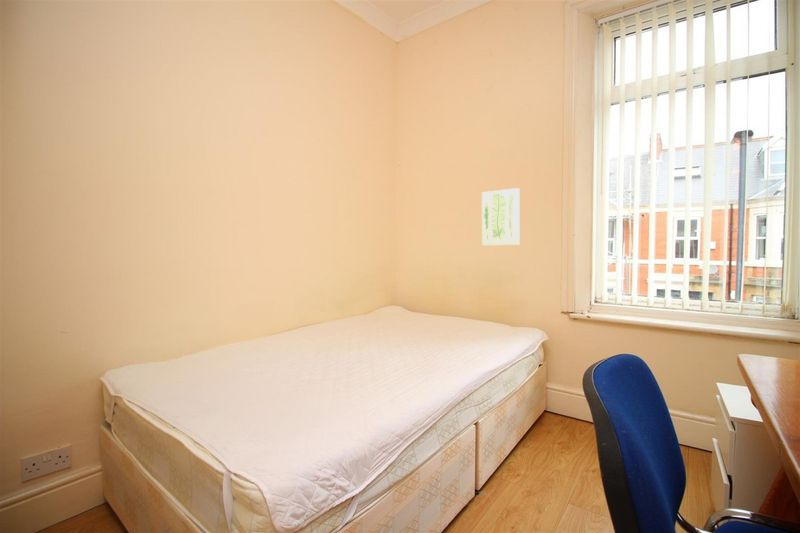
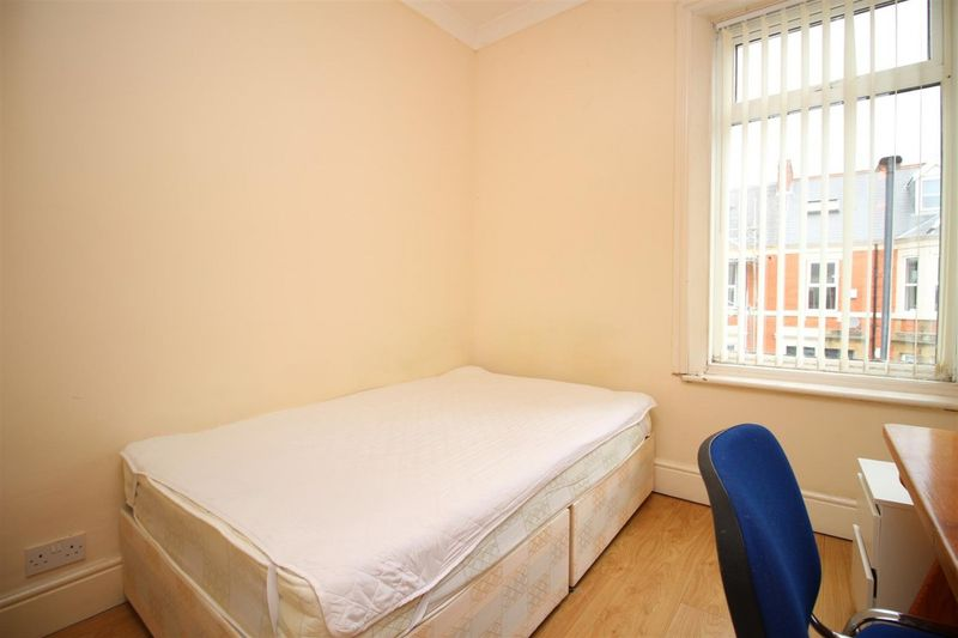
- wall art [481,187,521,247]
